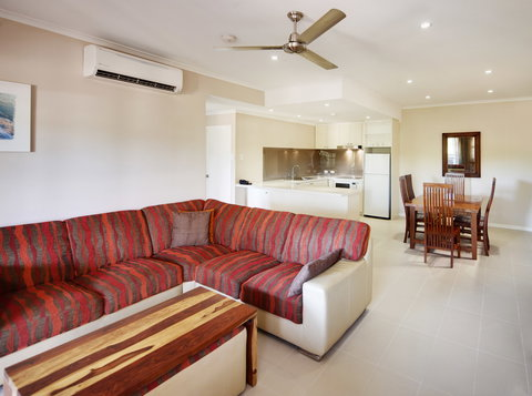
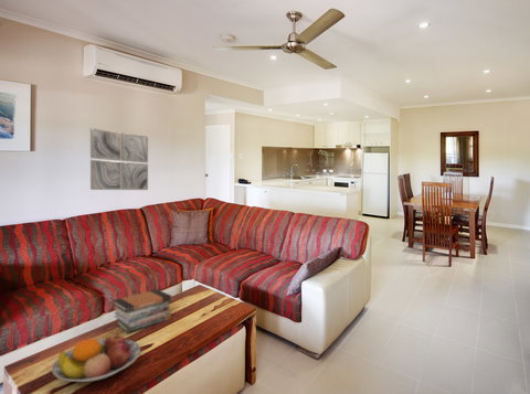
+ book stack [112,288,172,333]
+ wall art [89,127,149,191]
+ fruit bowl [51,332,141,383]
